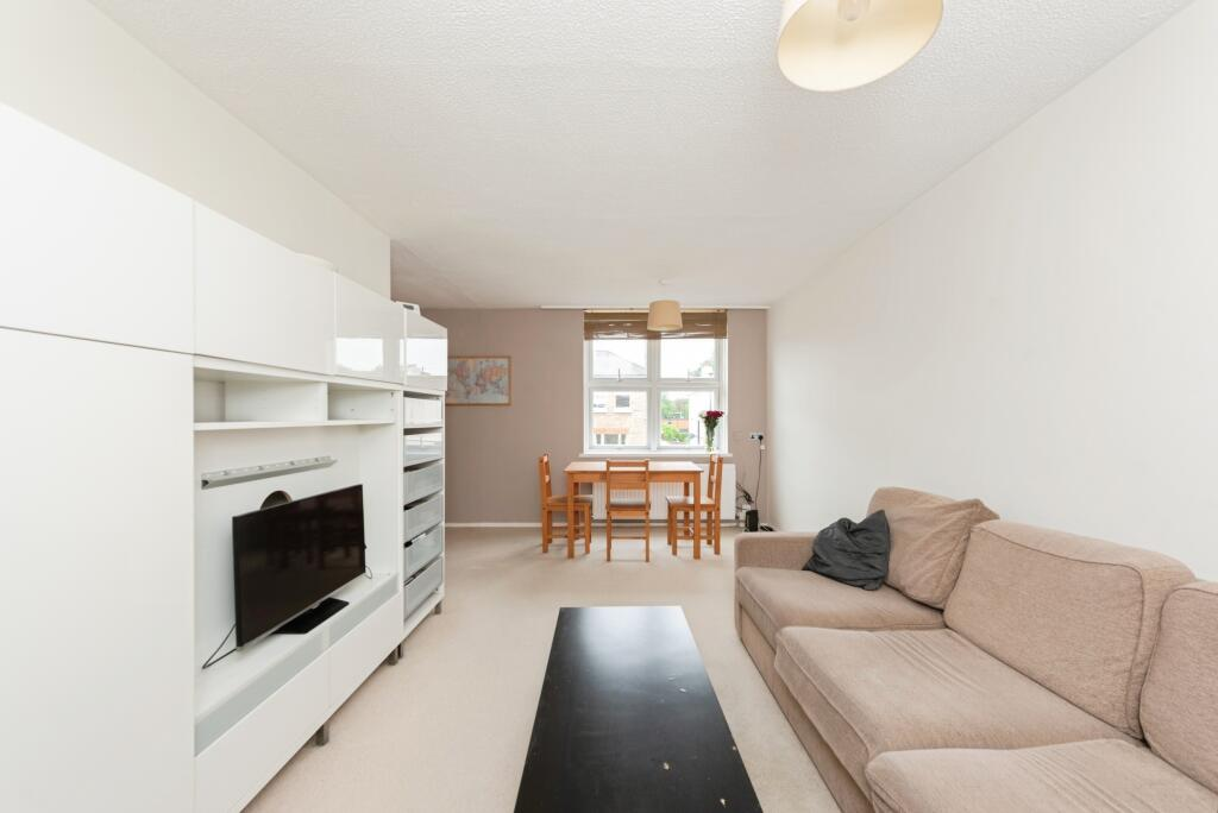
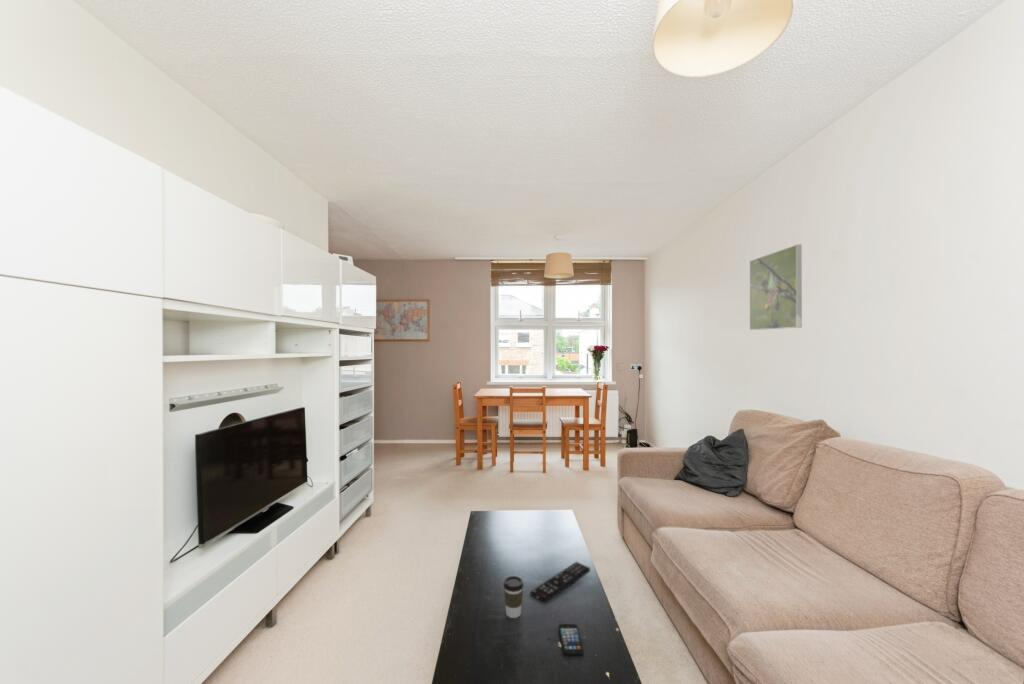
+ smartphone [558,623,584,657]
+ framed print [749,244,803,331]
+ remote control [529,561,591,603]
+ coffee cup [502,575,525,619]
